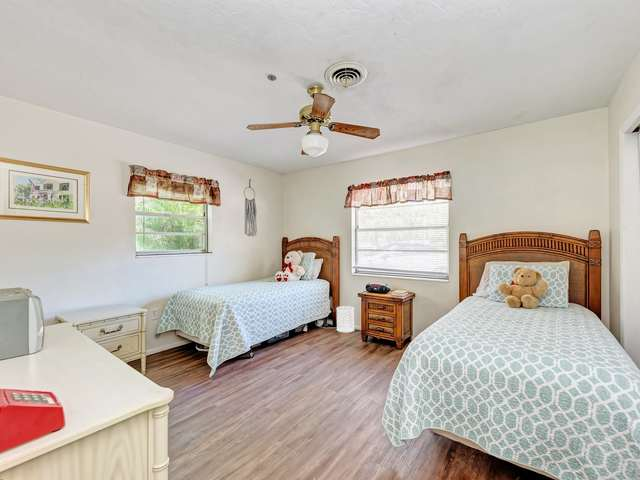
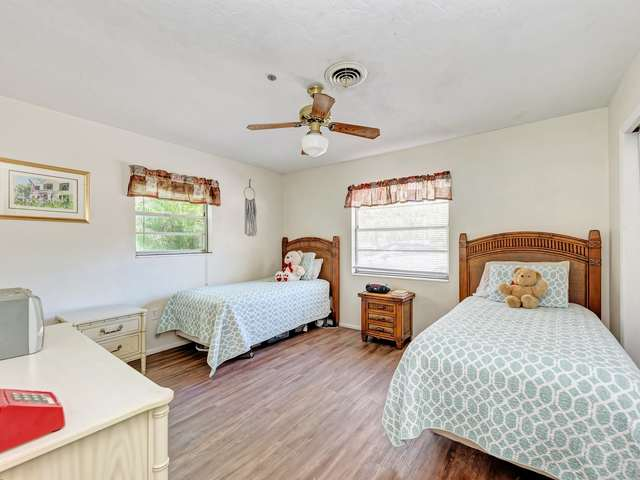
- wastebasket [335,305,355,333]
